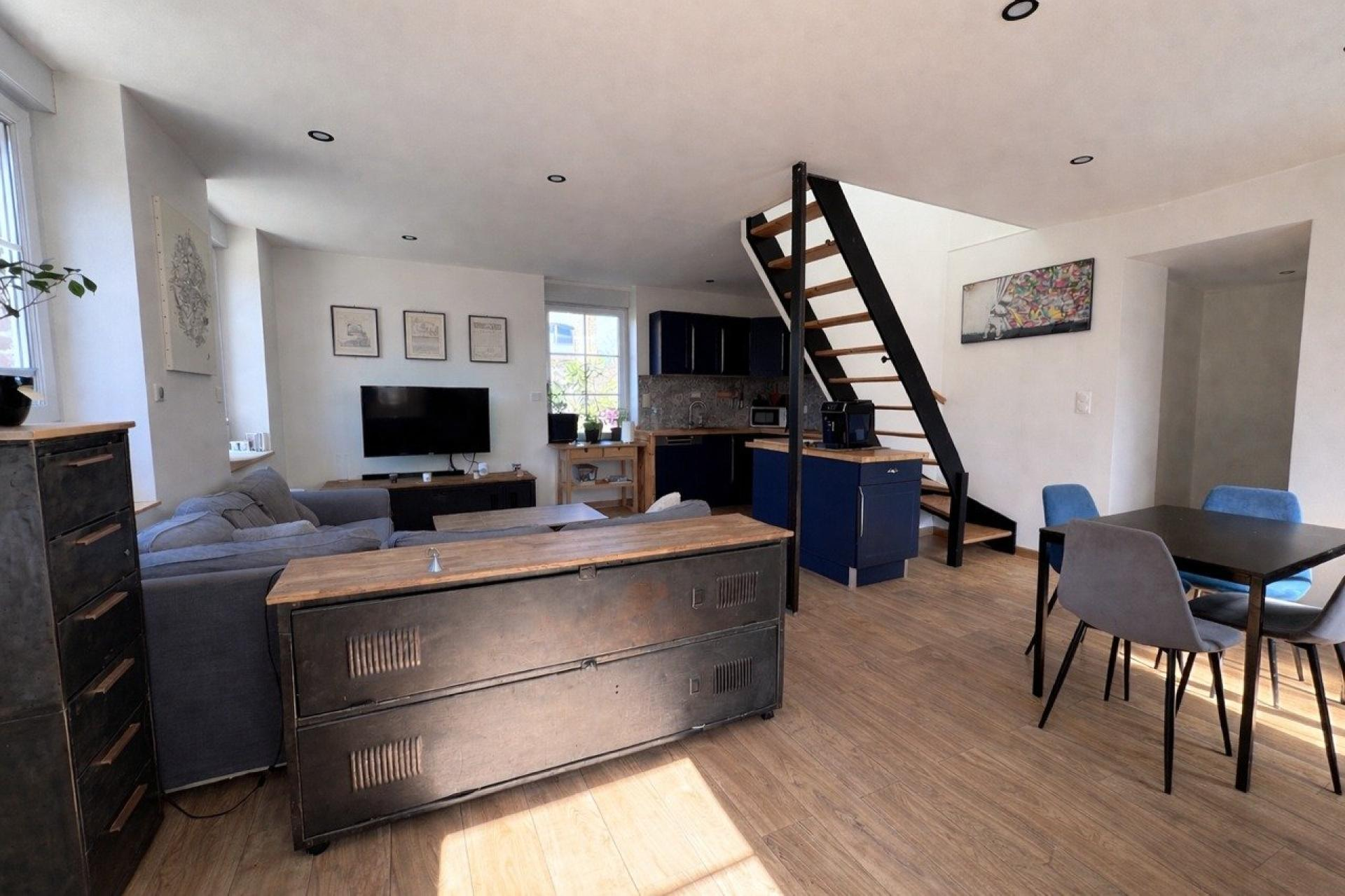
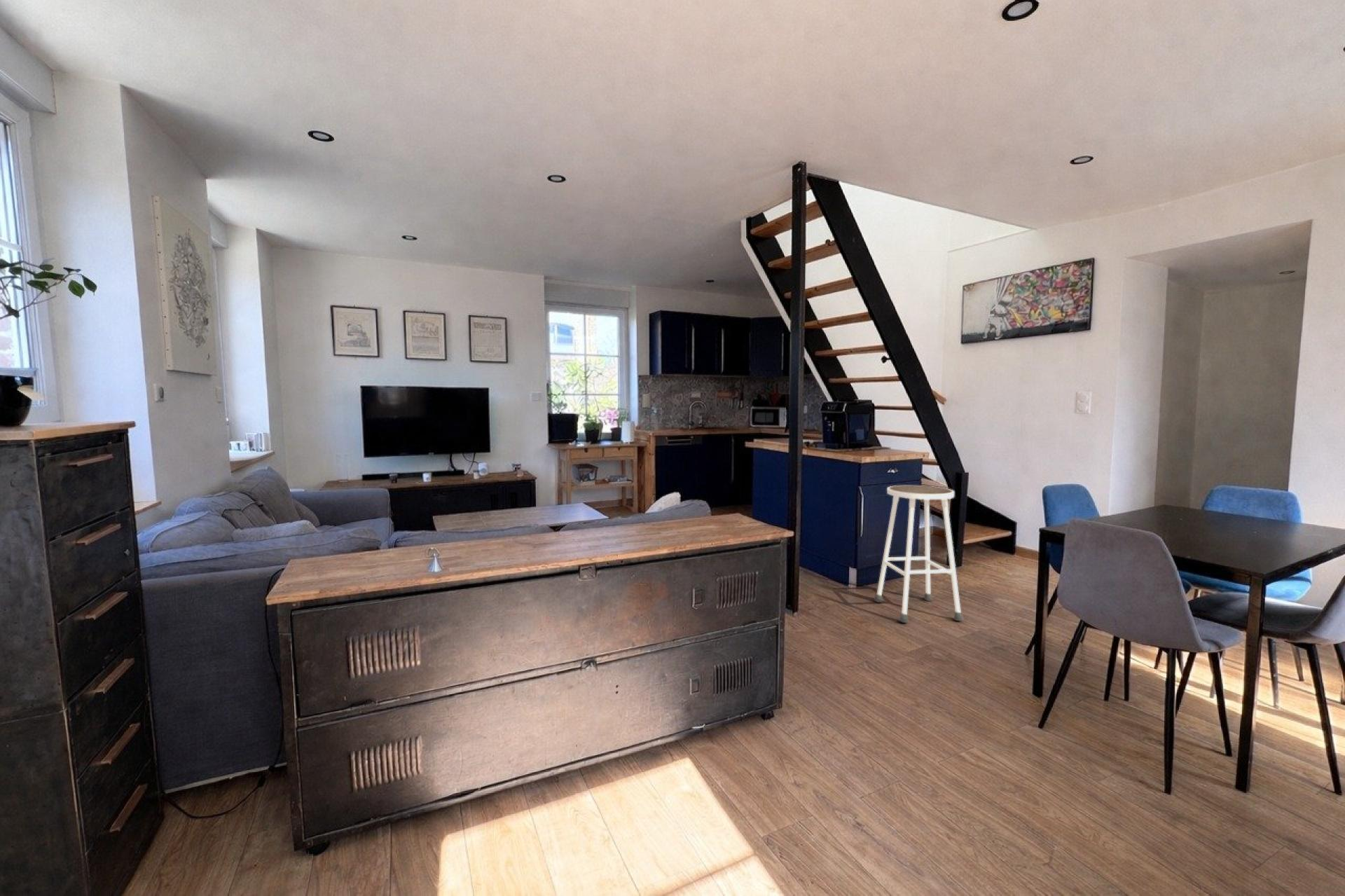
+ stool [874,485,965,623]
